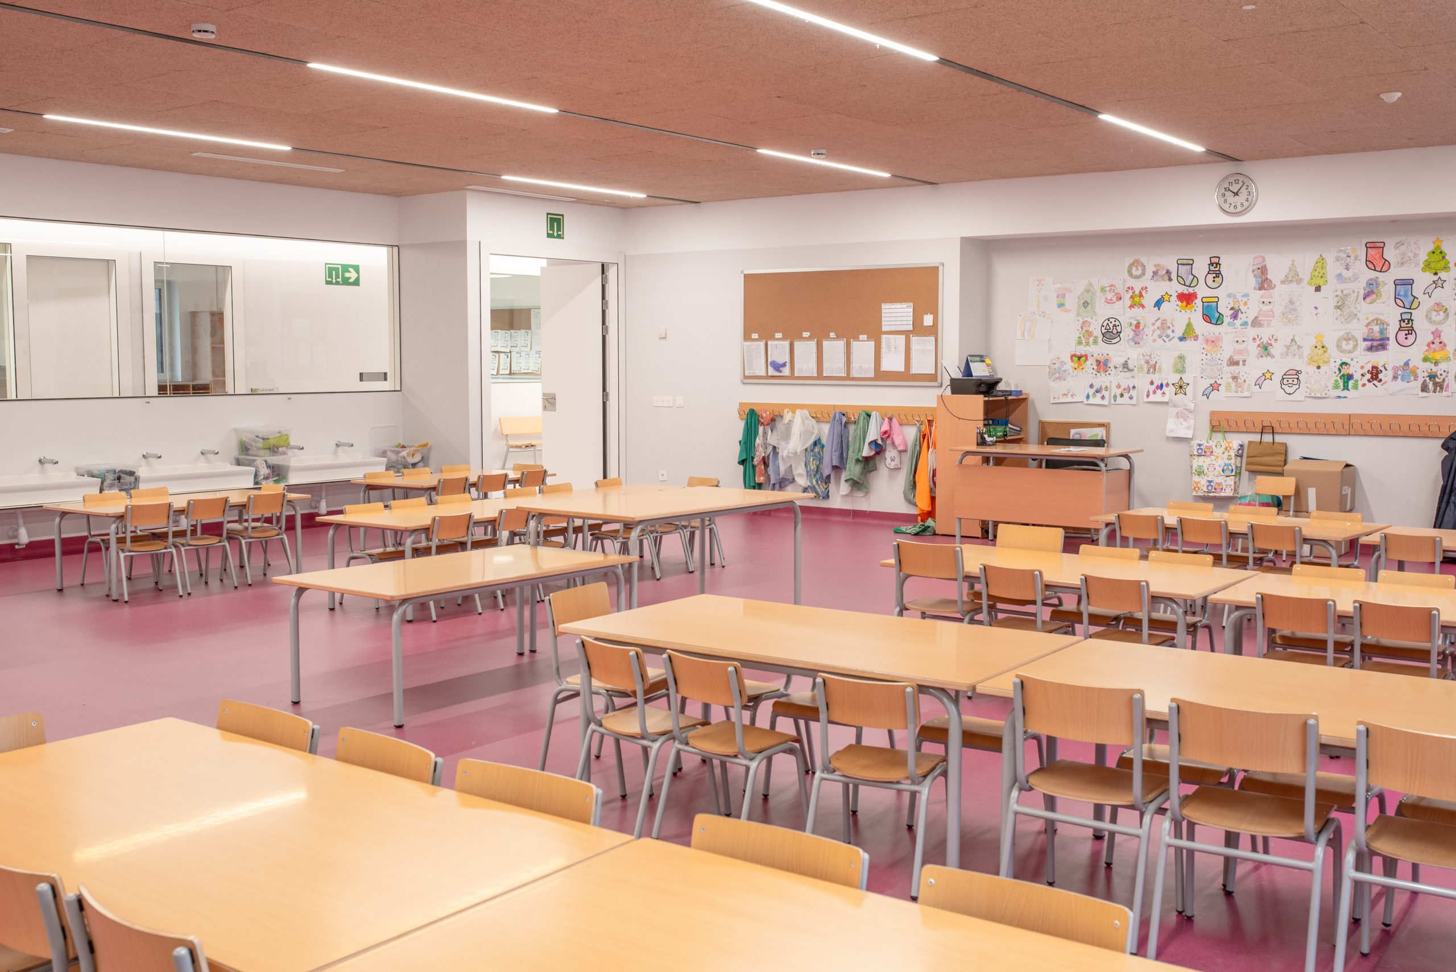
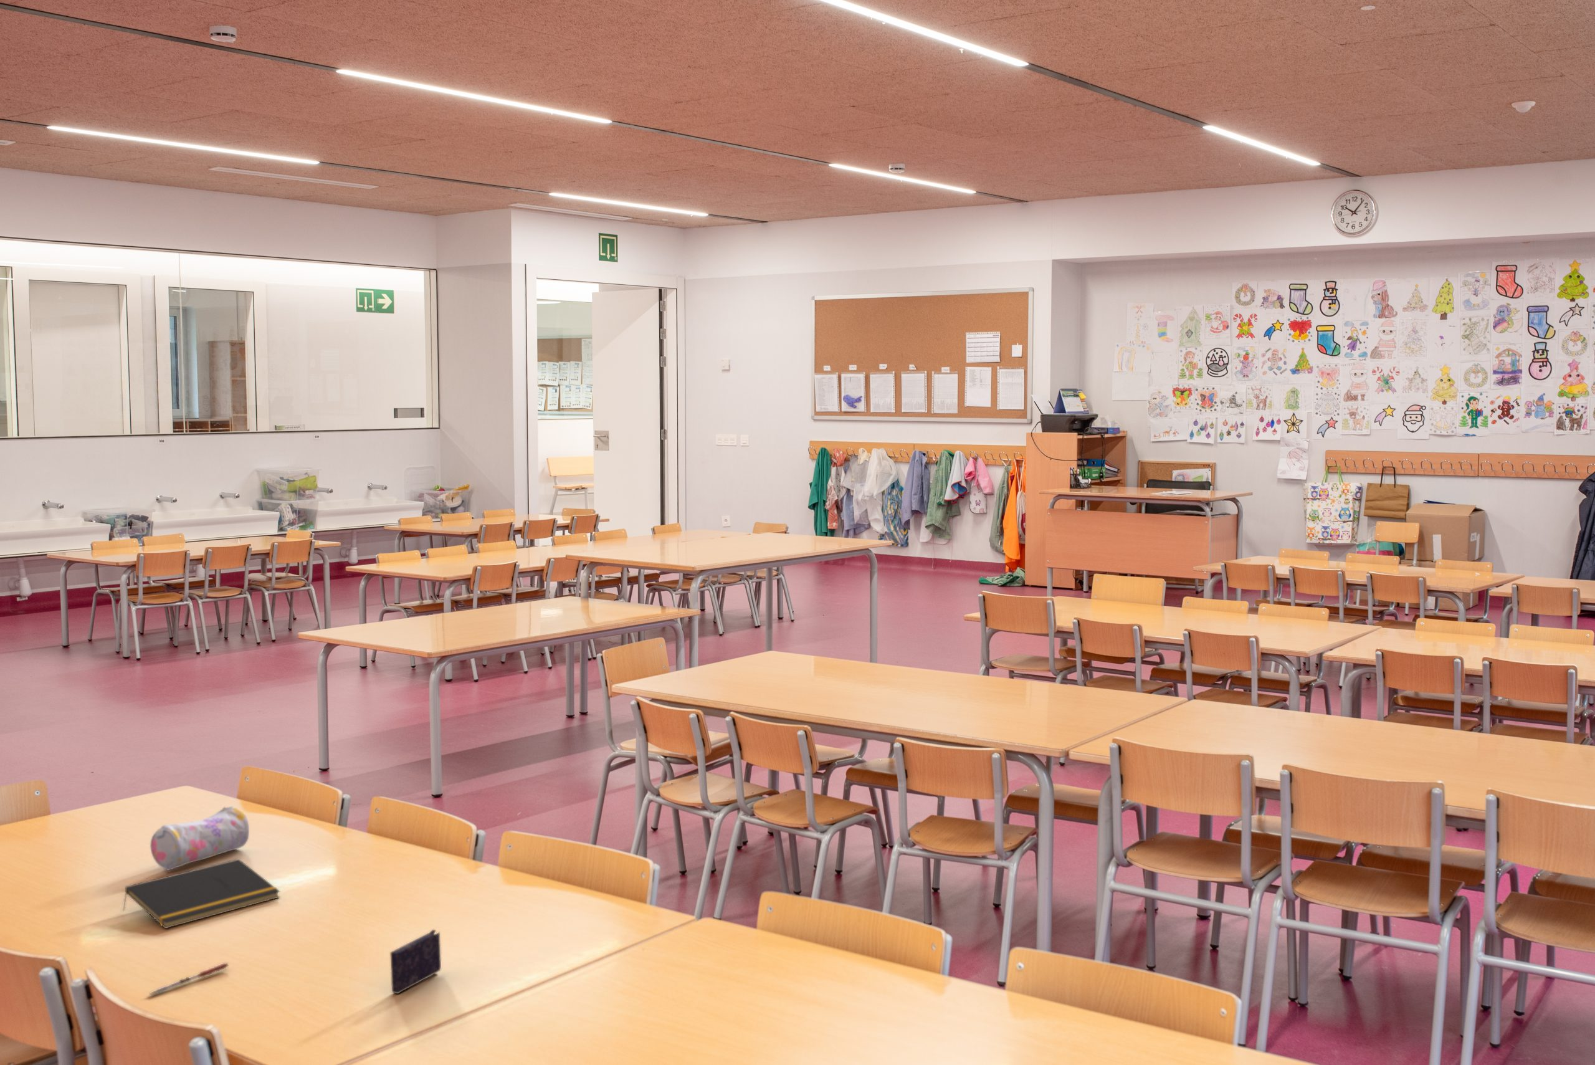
+ crayon box [390,929,442,995]
+ pen [149,962,229,996]
+ pencil case [150,806,250,871]
+ notepad [122,858,280,929]
